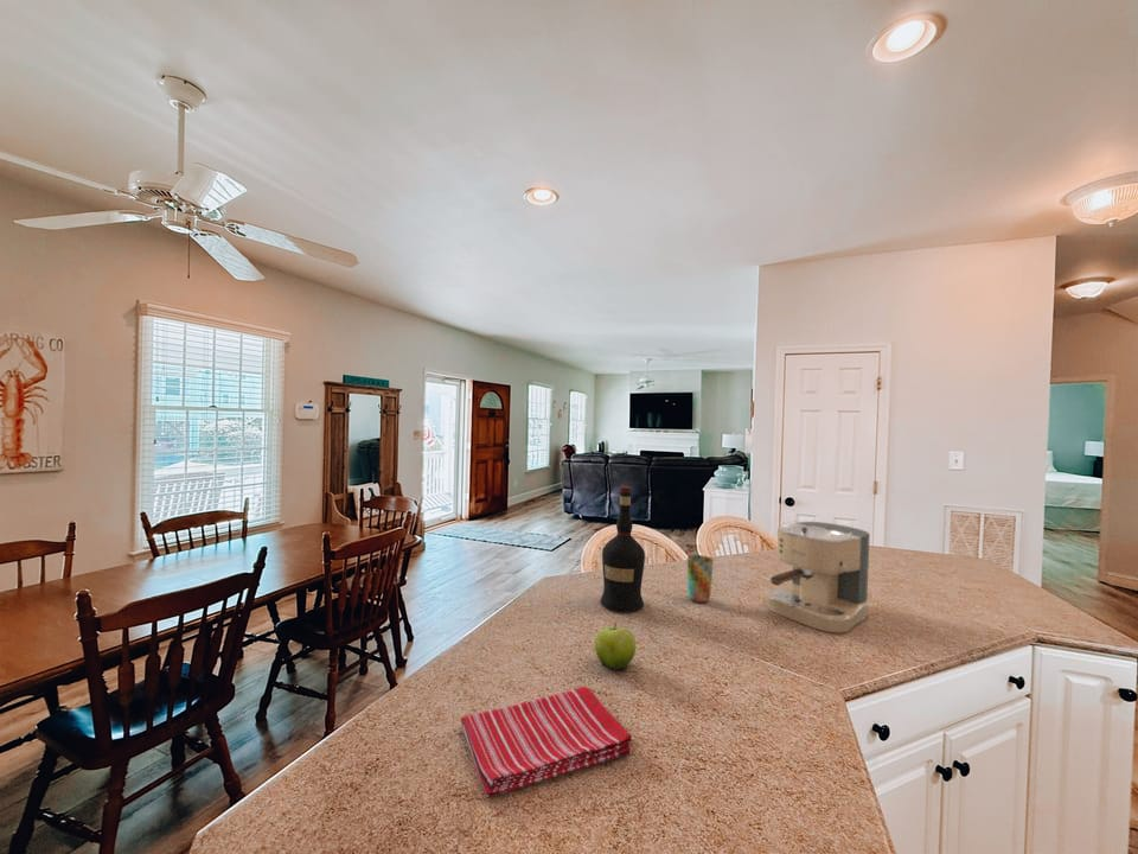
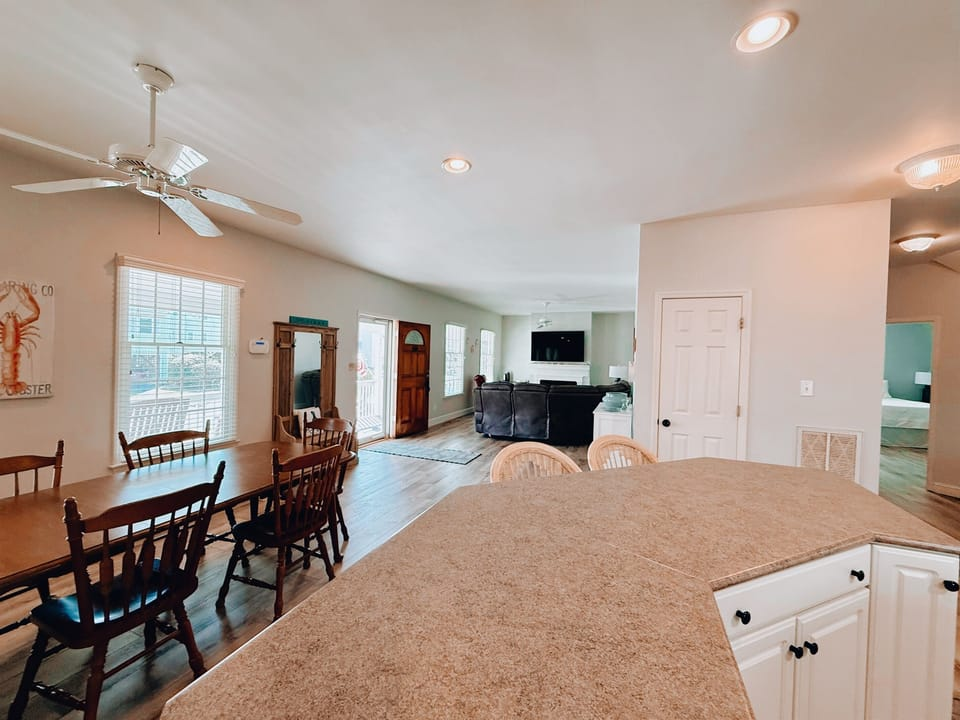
- liquor [599,485,646,613]
- cup [686,554,715,604]
- coffee maker [765,520,871,633]
- fruit [594,622,637,671]
- dish towel [460,686,633,798]
